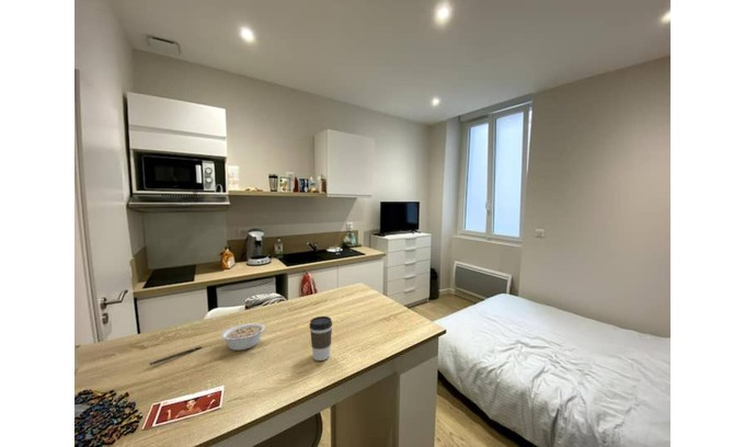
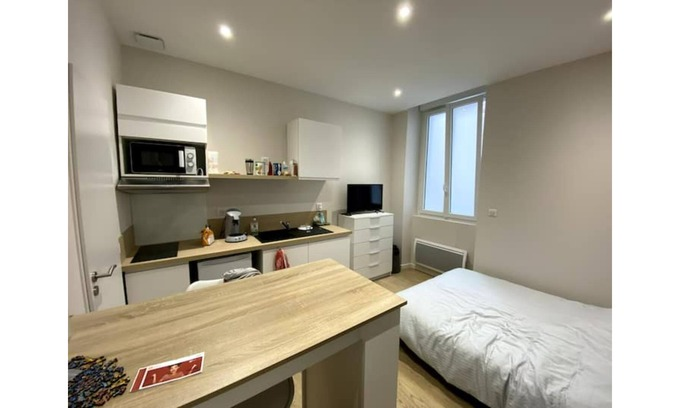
- pen [148,345,204,367]
- legume [220,322,266,352]
- coffee cup [309,316,333,362]
